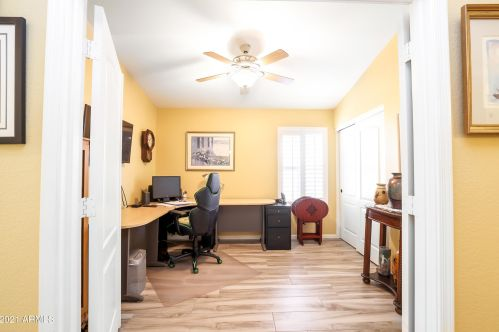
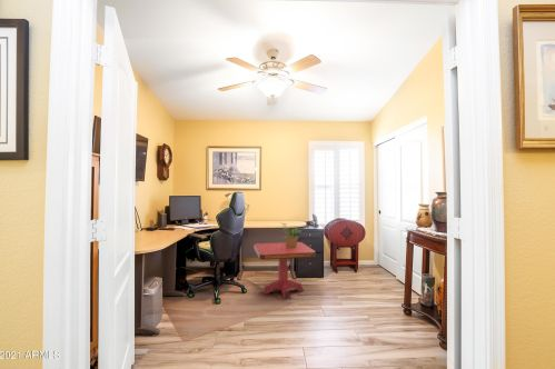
+ side table [252,241,317,300]
+ potted plant [279,221,301,248]
